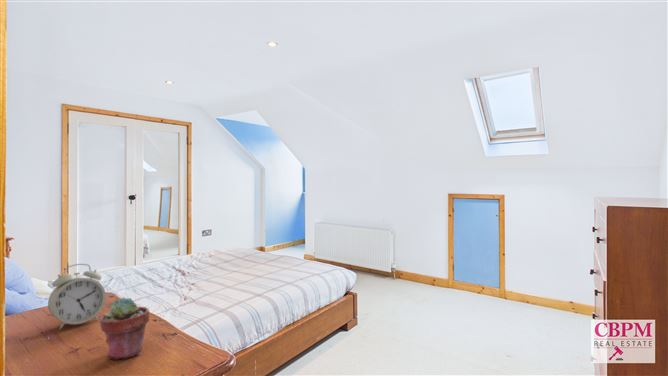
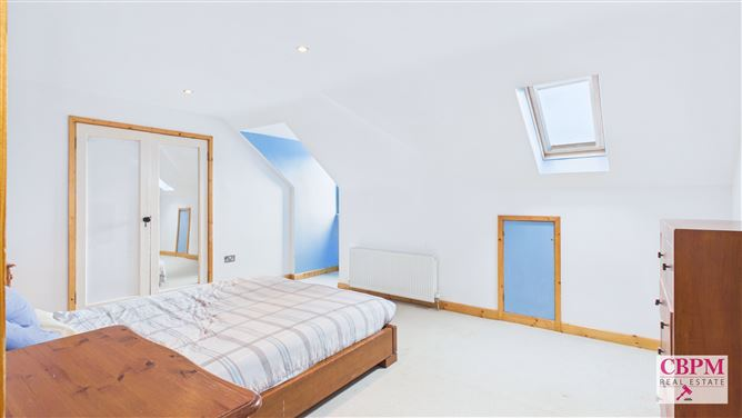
- potted succulent [99,297,150,360]
- alarm clock [47,263,107,330]
